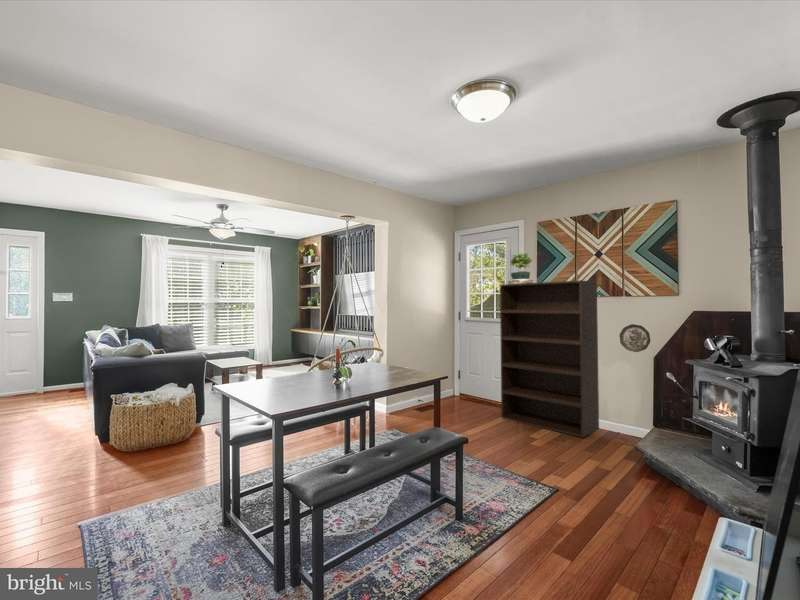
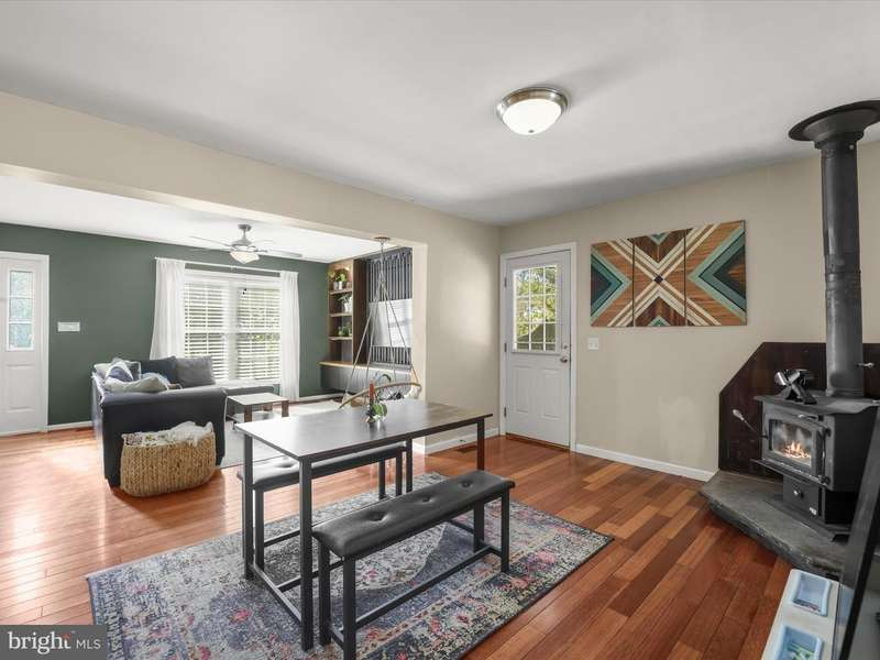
- potted plant [506,251,534,284]
- bookshelf [499,279,600,439]
- decorative plate [618,323,651,353]
